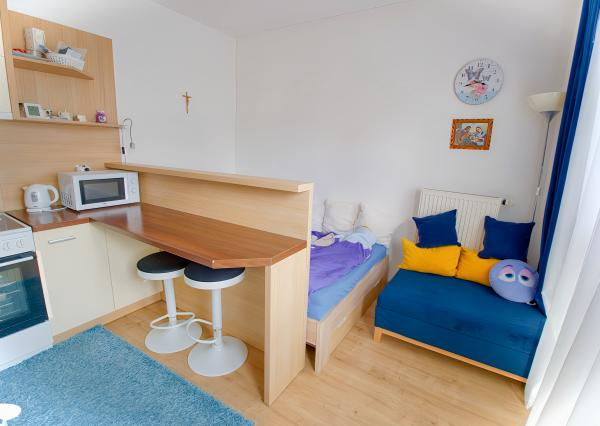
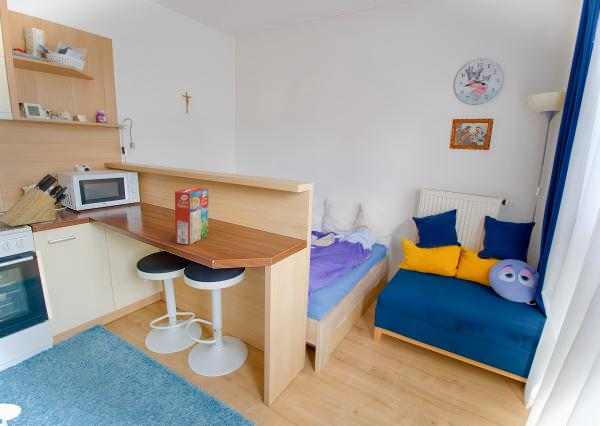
+ cereal box [174,186,209,246]
+ knife block [0,172,69,227]
